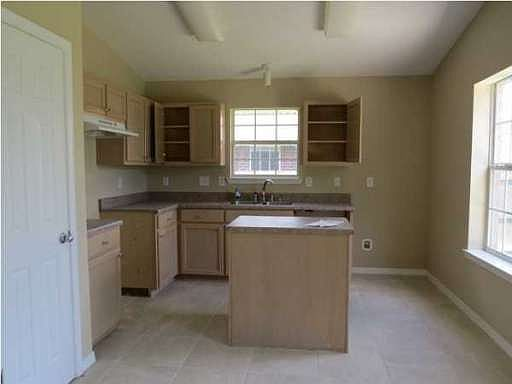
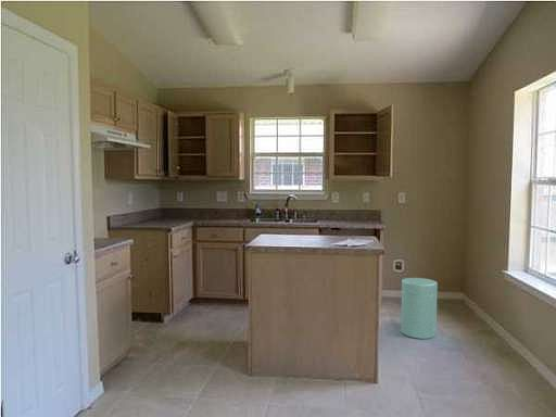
+ trash can [400,277,439,340]
